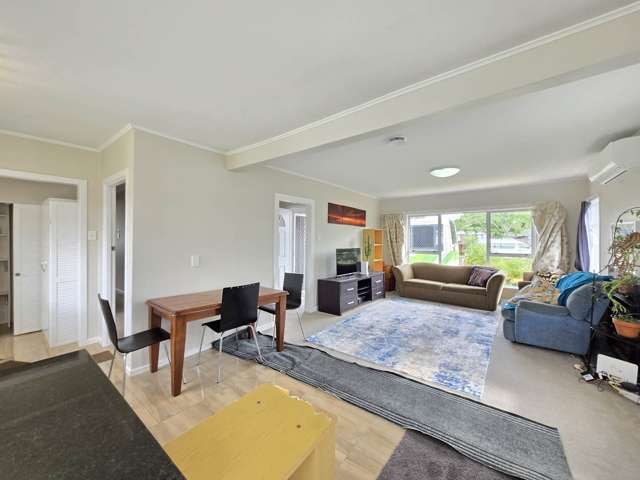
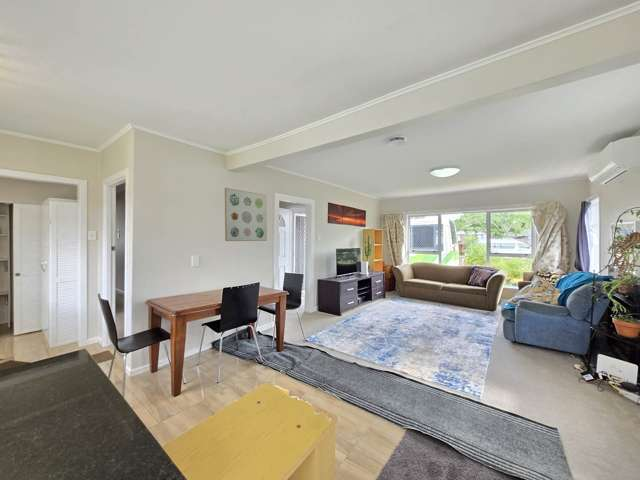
+ wall art [224,187,268,242]
